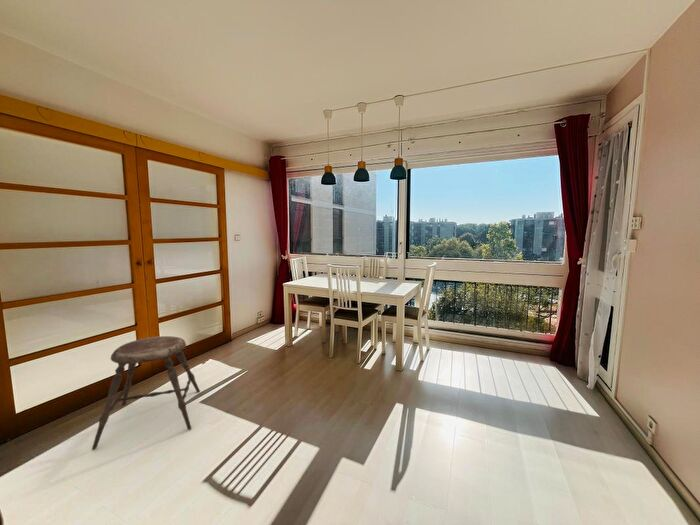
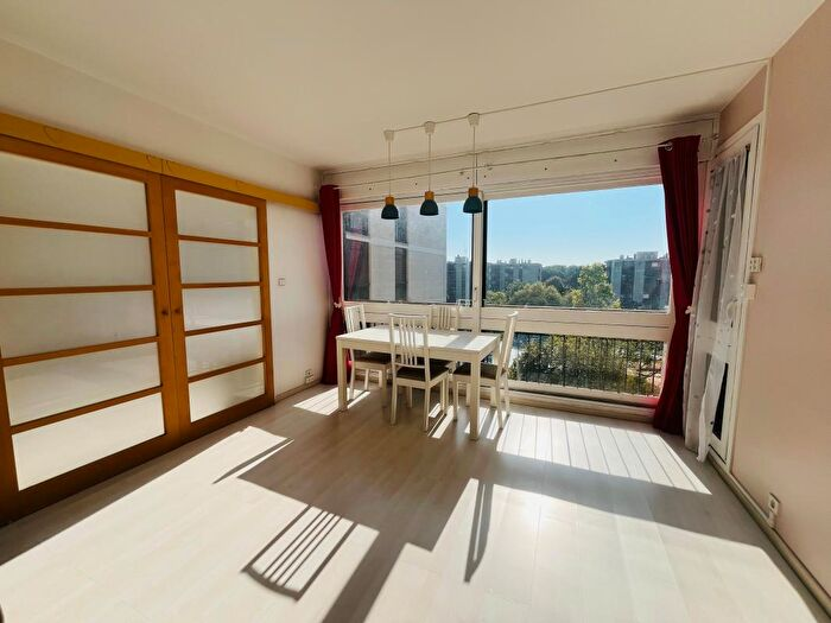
- stool [91,335,201,451]
